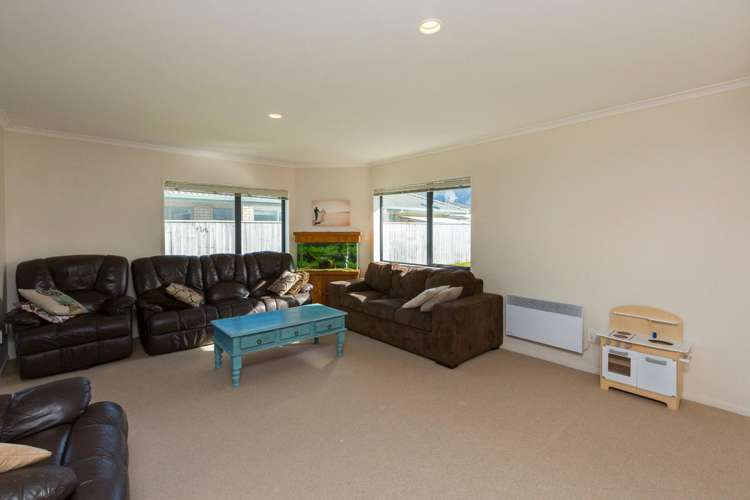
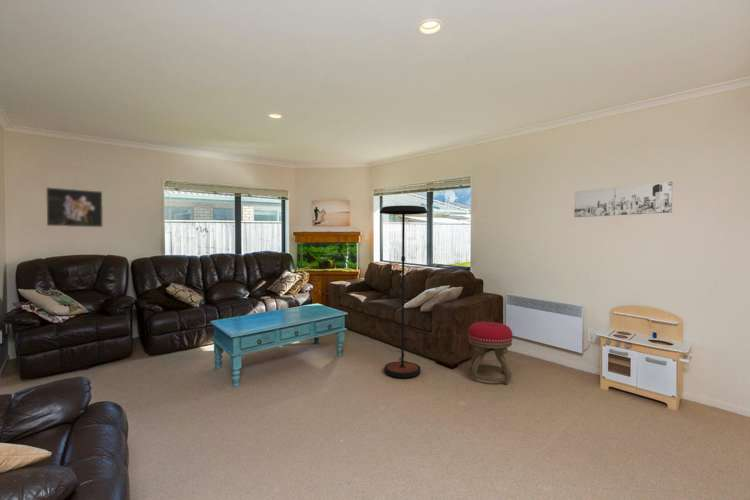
+ wall art [573,181,673,218]
+ stool [467,321,514,385]
+ floor lamp [379,205,429,379]
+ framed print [45,186,104,228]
